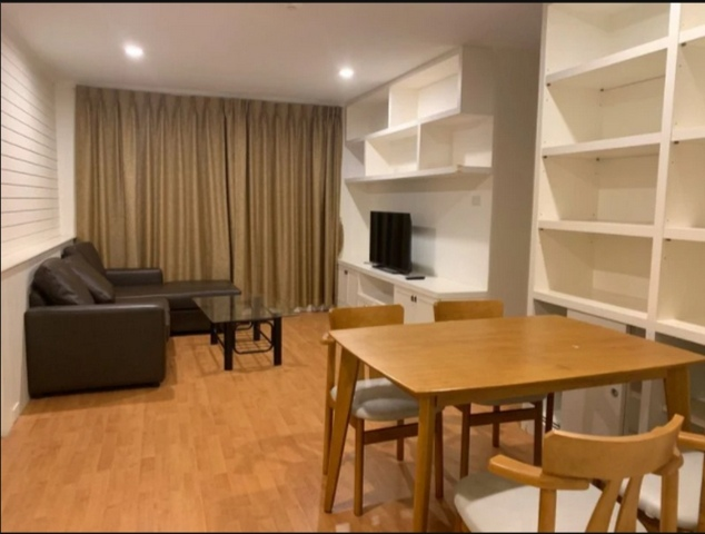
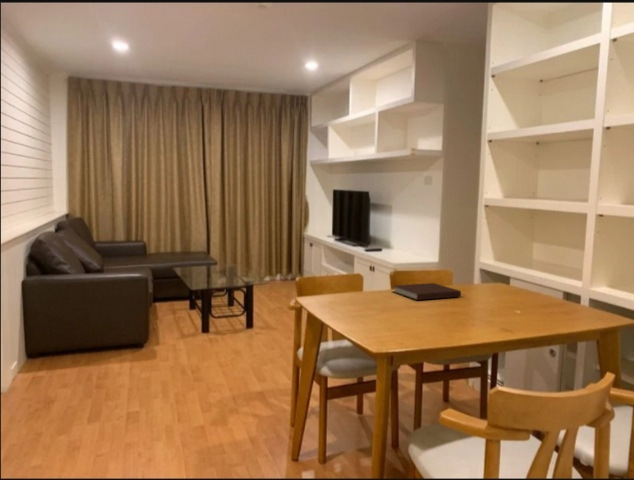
+ notebook [391,282,462,301]
